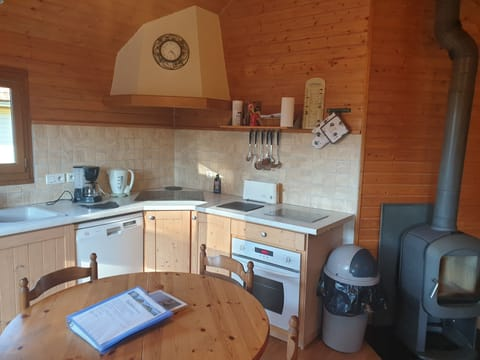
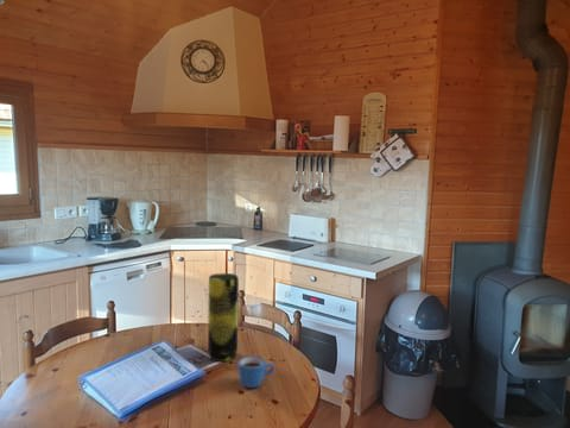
+ mug [236,355,276,389]
+ vase [207,272,240,363]
